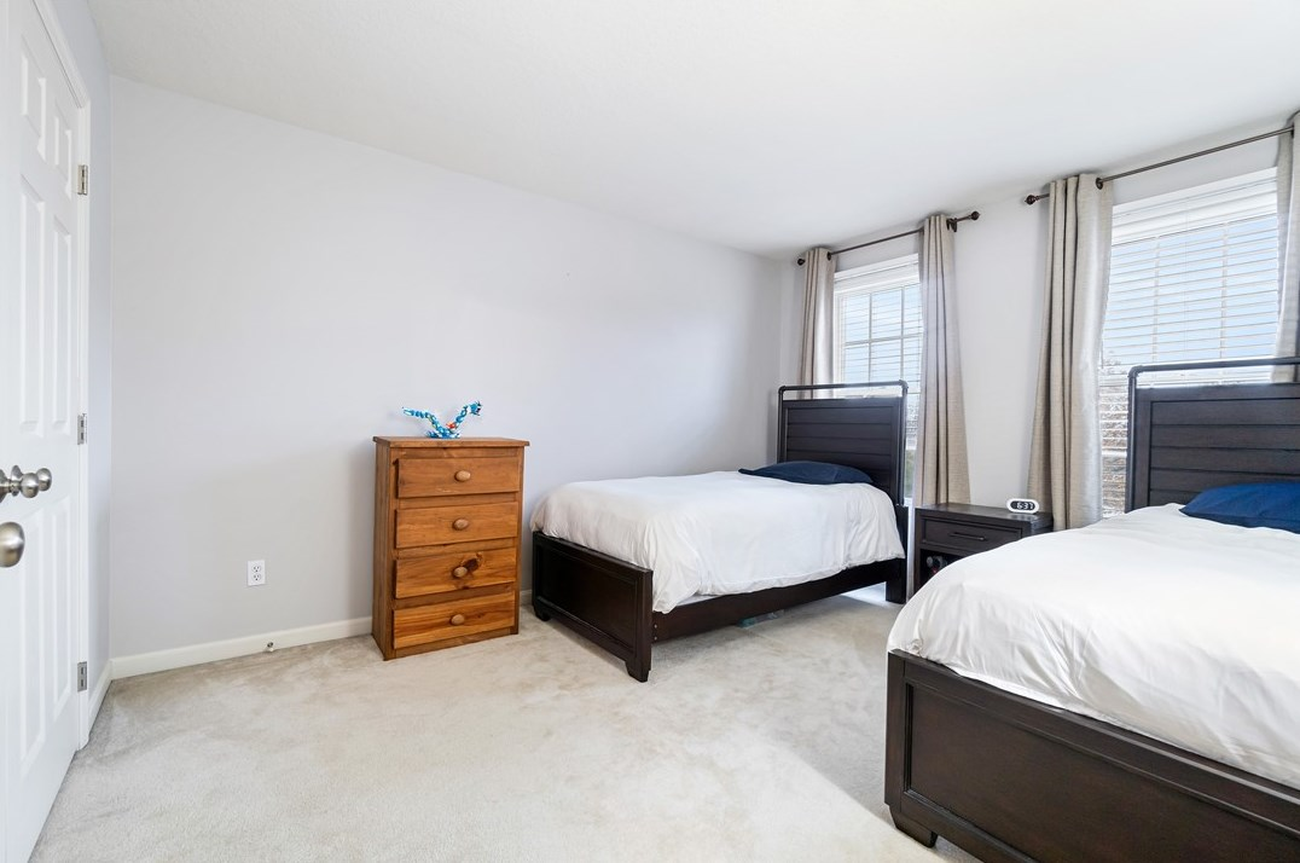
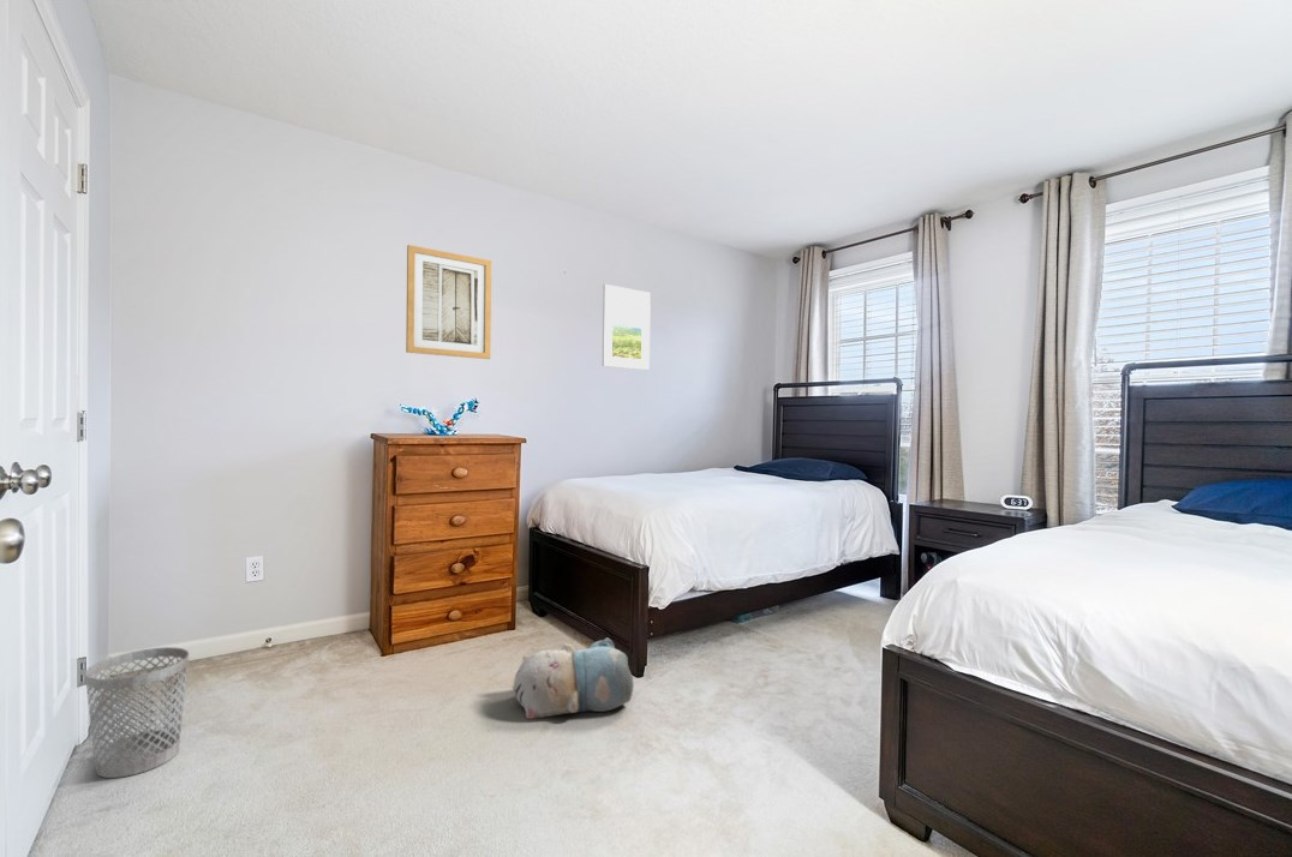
+ wall art [405,244,492,360]
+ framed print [602,283,652,371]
+ plush toy [512,637,635,720]
+ wastebasket [84,646,190,779]
